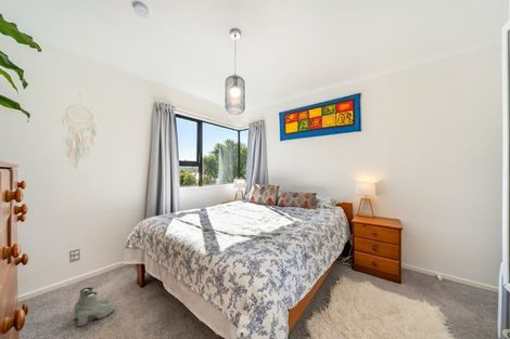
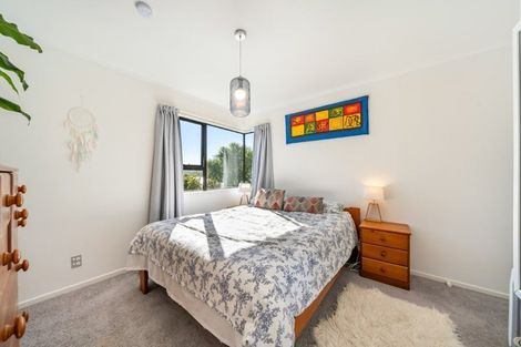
- boots [73,286,116,327]
